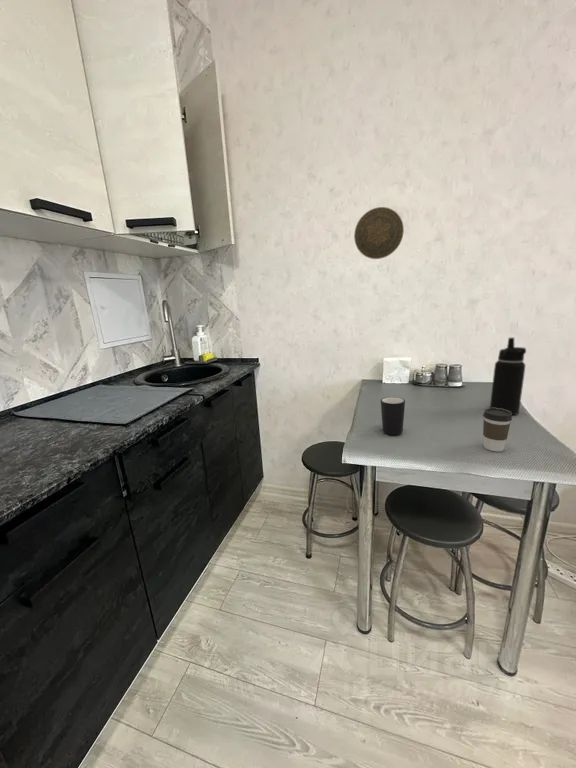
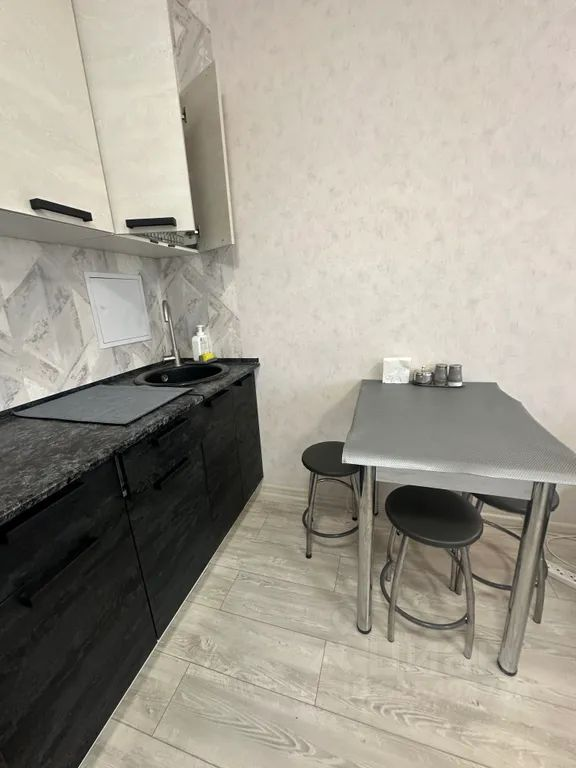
- water bottle [489,337,527,416]
- decorative plate [353,206,405,260]
- coffee cup [482,408,513,453]
- mug [380,396,406,436]
